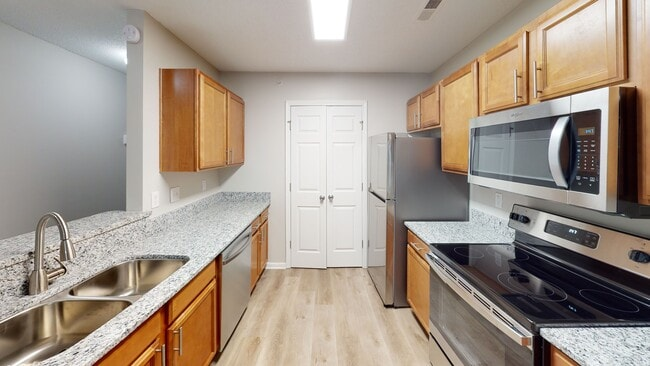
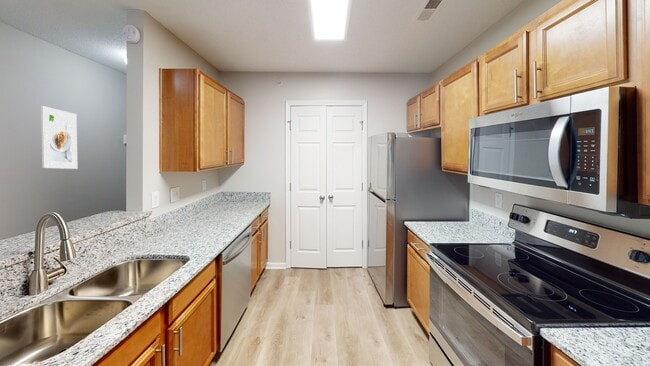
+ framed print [40,105,78,170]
